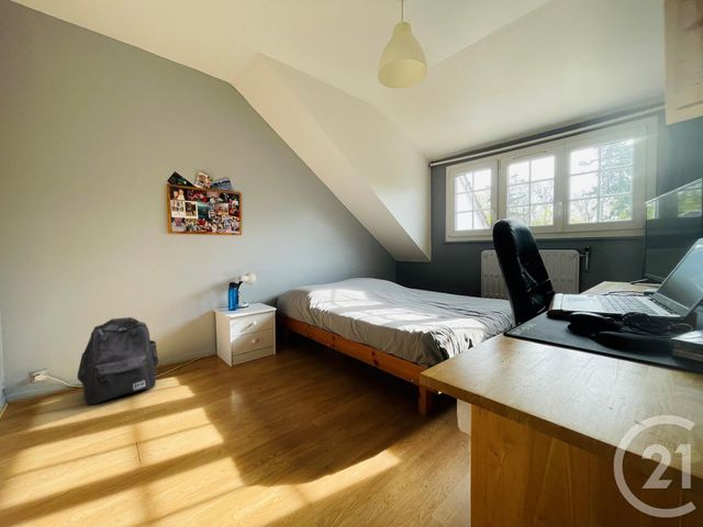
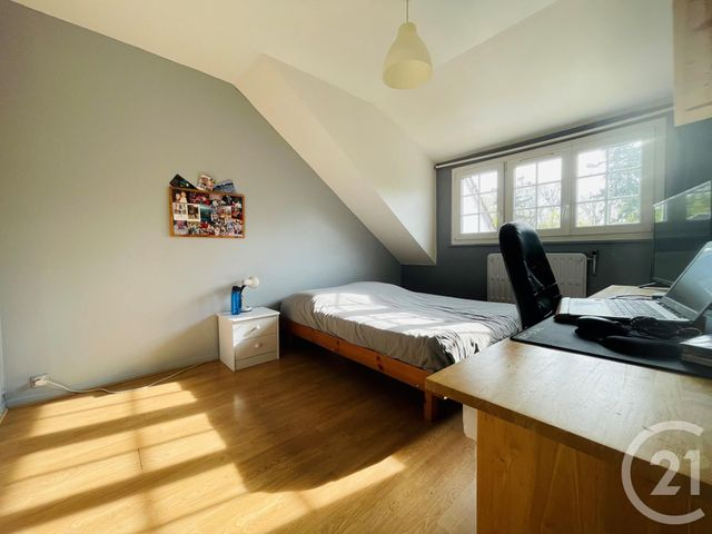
- backpack [76,316,159,405]
